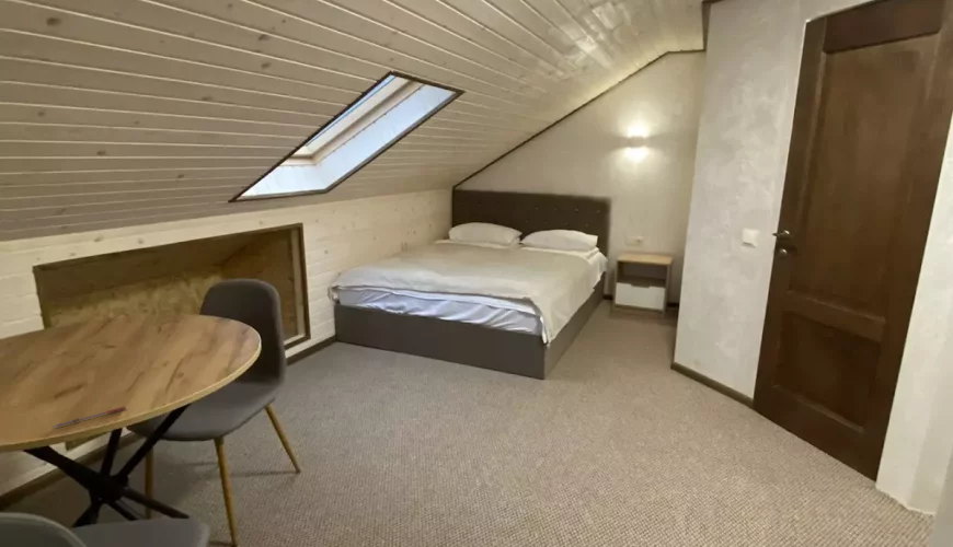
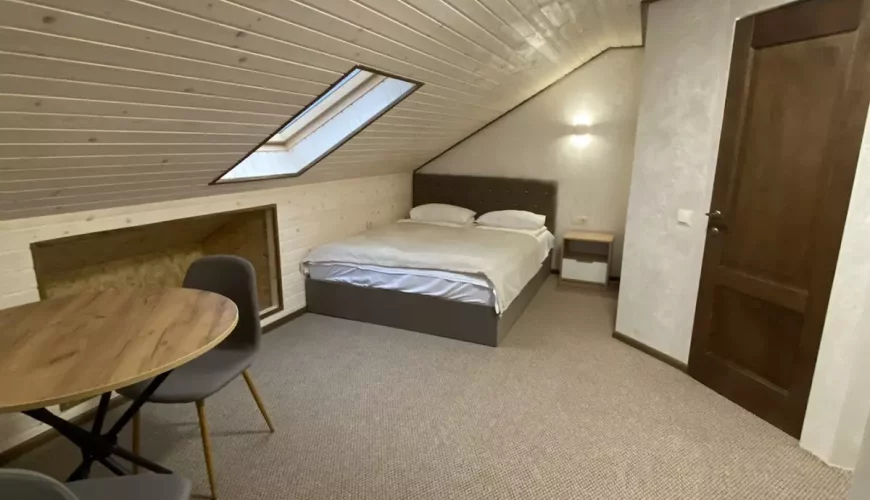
- pen [51,406,127,429]
